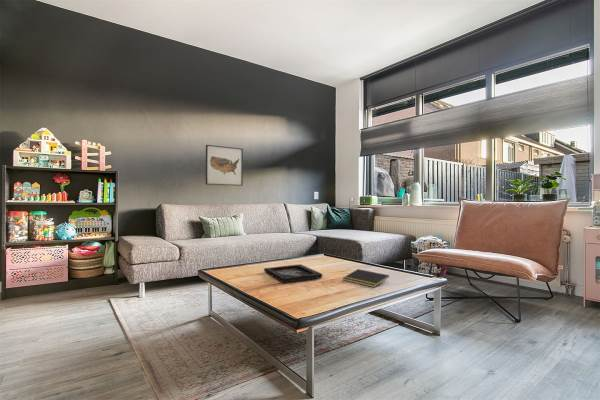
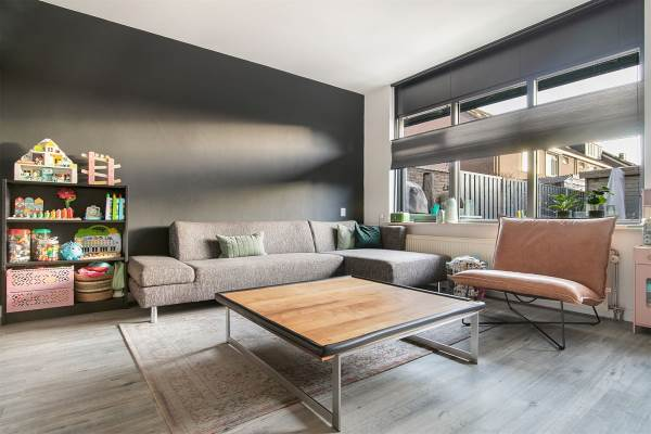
- notepad [342,268,390,288]
- decorative tray [263,263,323,284]
- wall art [205,144,244,187]
